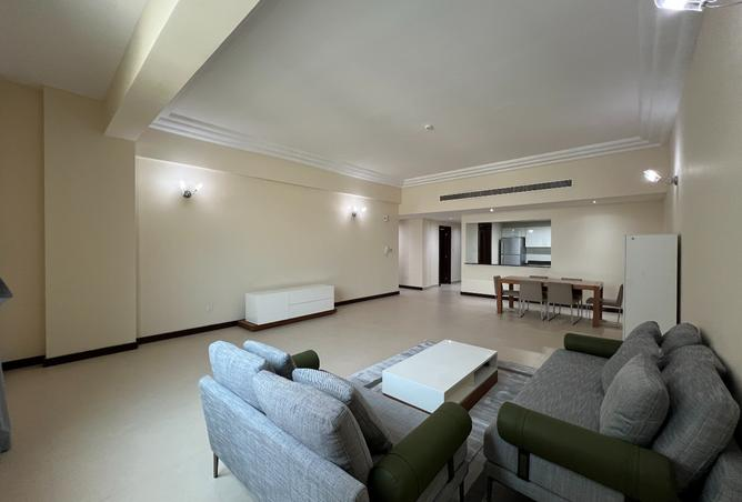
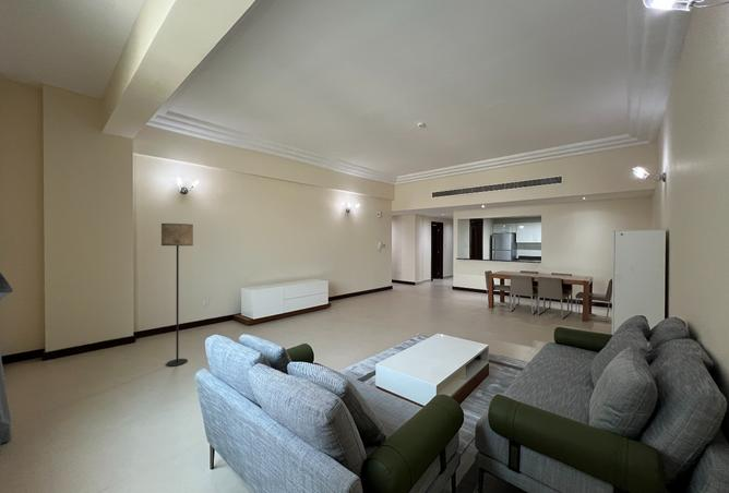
+ floor lamp [160,223,194,368]
